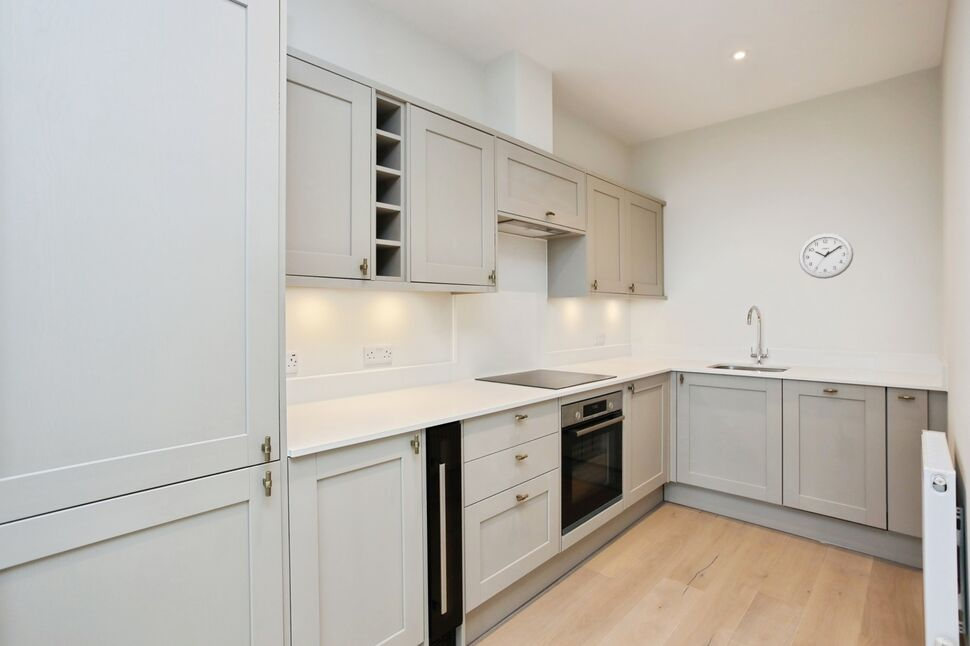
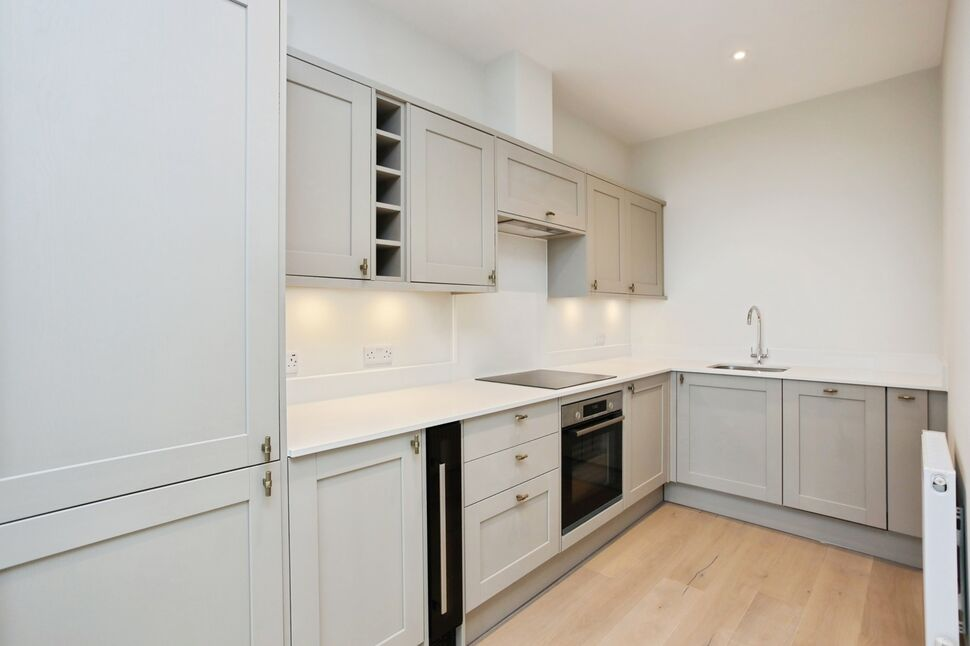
- wall clock [798,232,854,279]
